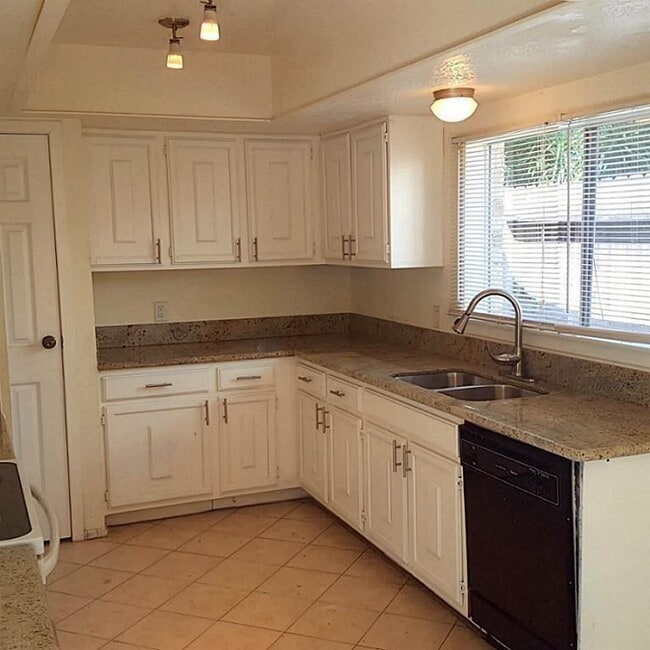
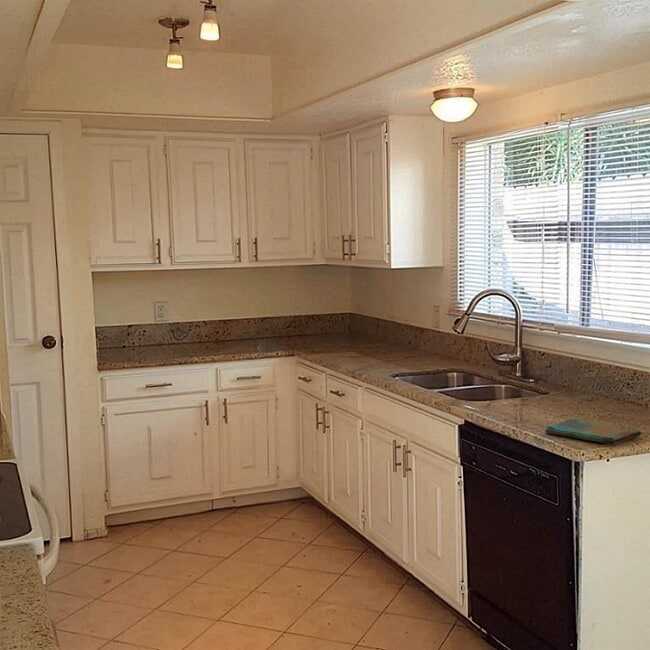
+ dish towel [544,418,642,445]
